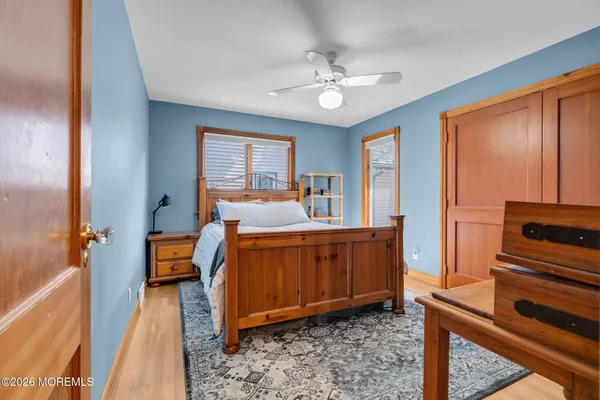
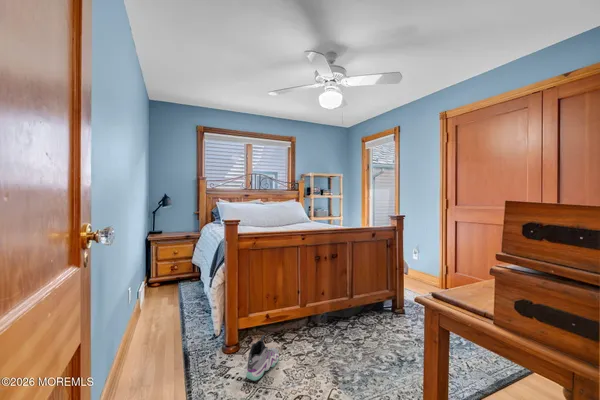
+ sneaker [245,334,280,382]
